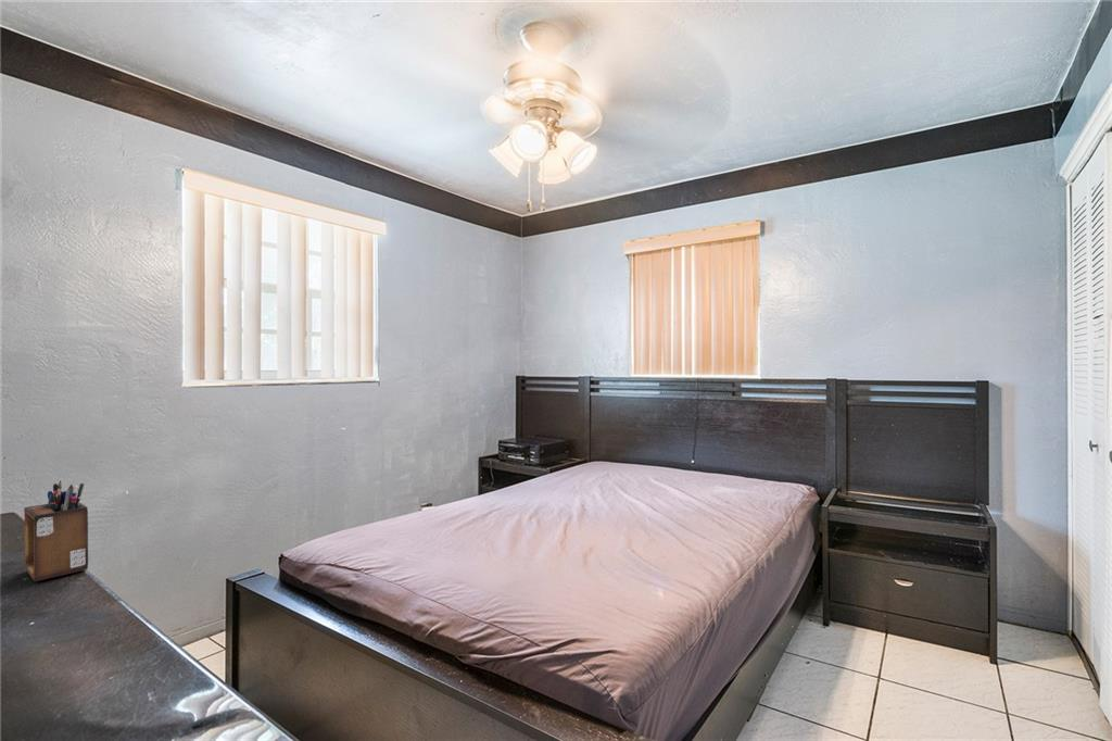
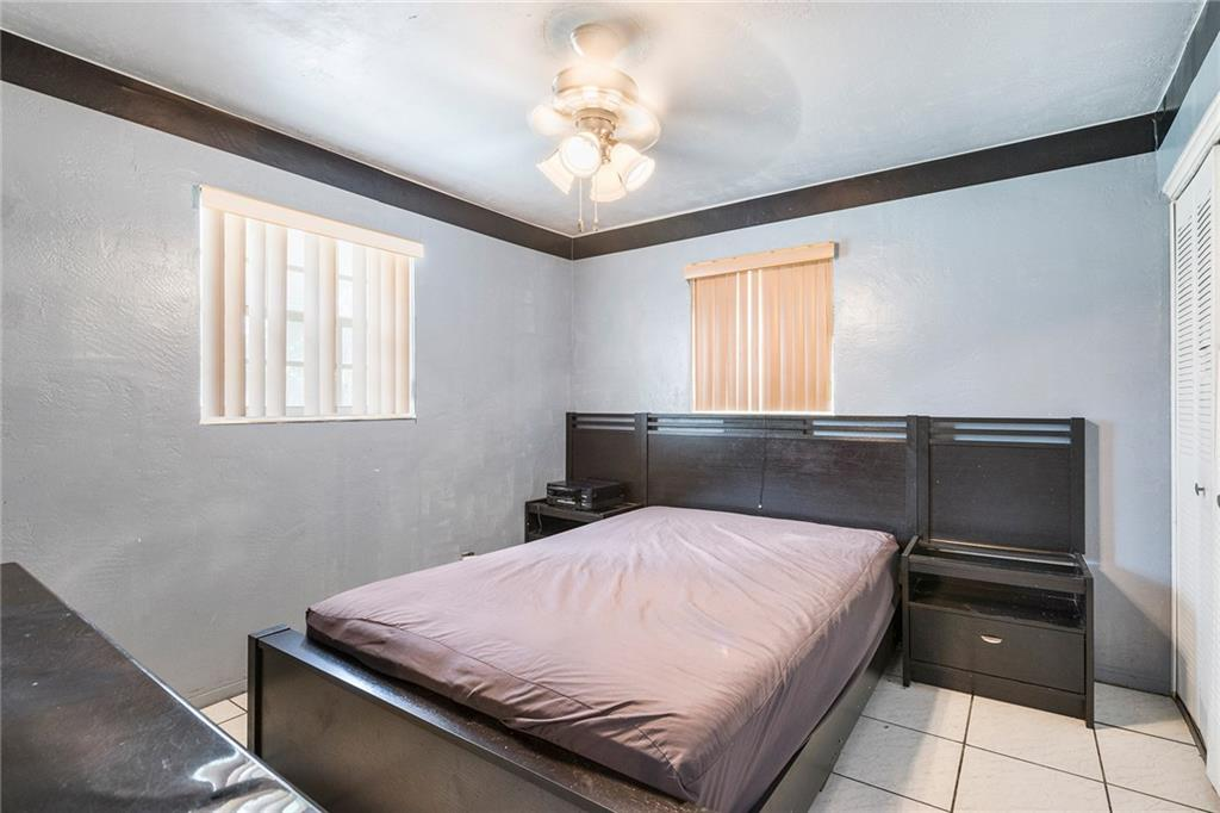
- desk organizer [23,479,89,582]
